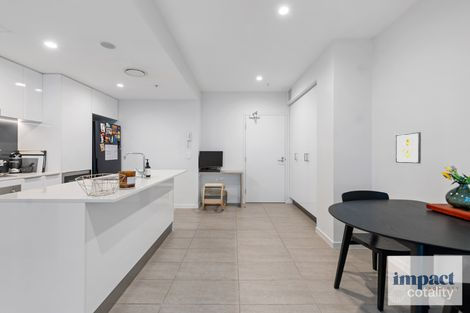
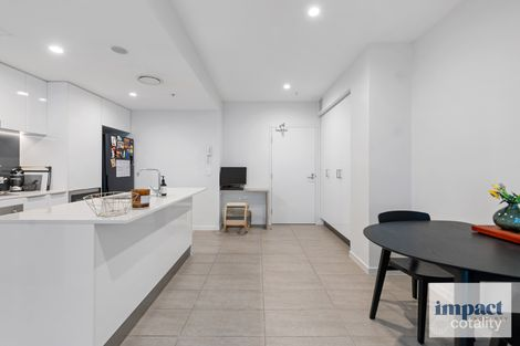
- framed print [395,131,422,164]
